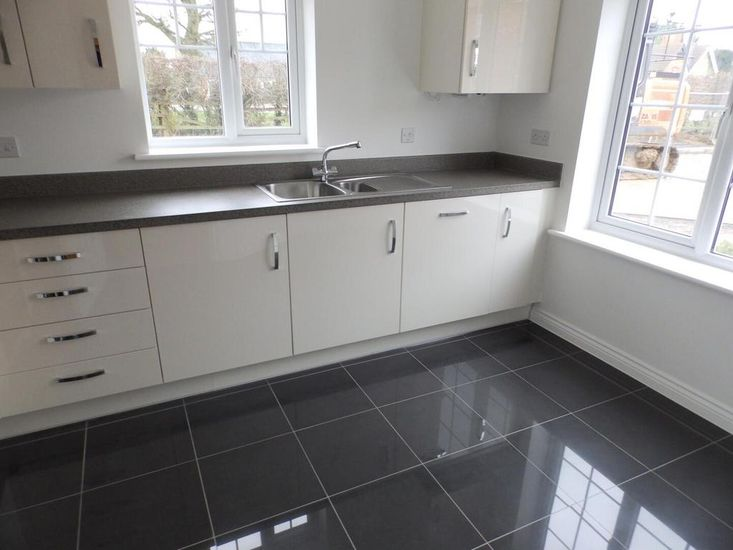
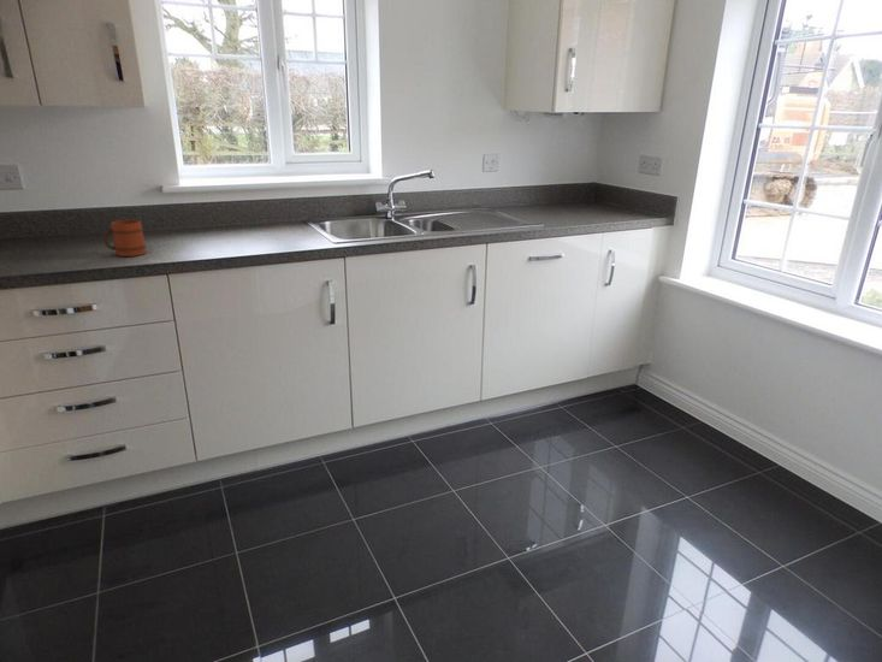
+ mug [102,219,147,258]
